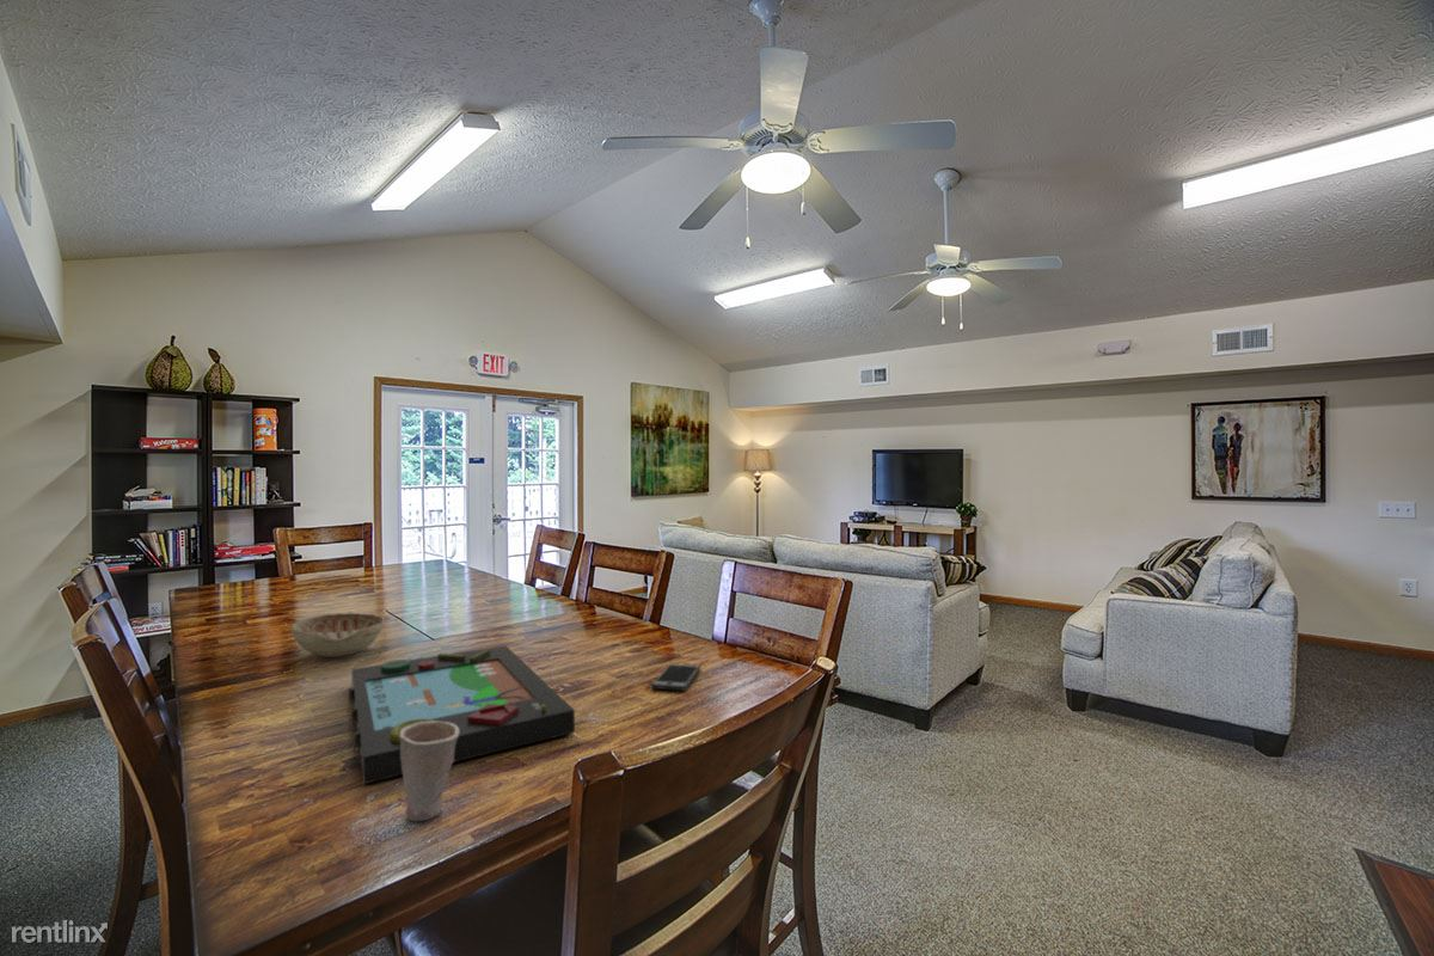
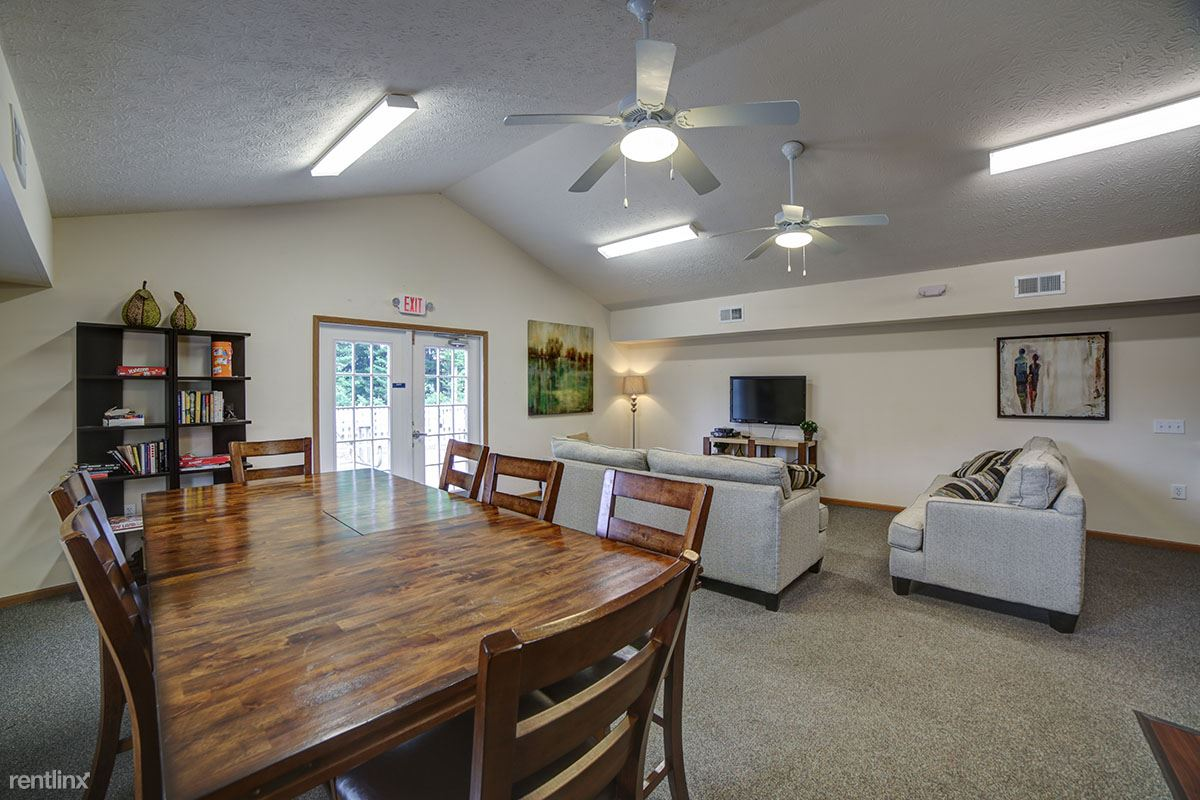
- cup [400,721,460,822]
- smartphone [650,663,701,692]
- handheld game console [348,644,576,785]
- decorative bowl [290,612,386,658]
